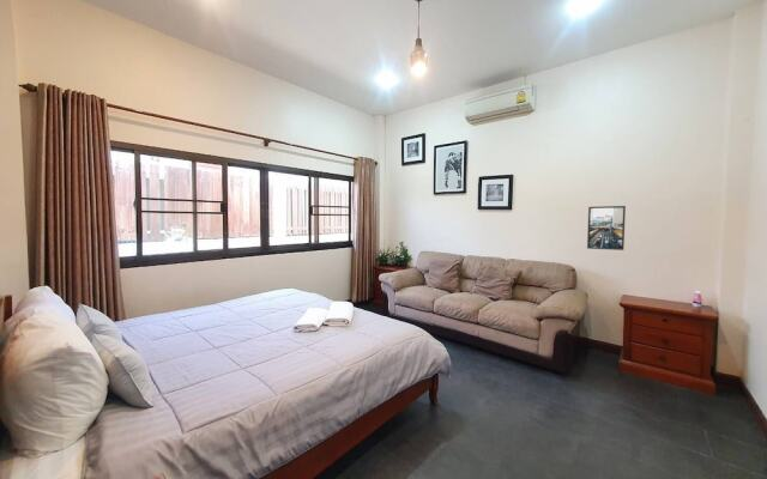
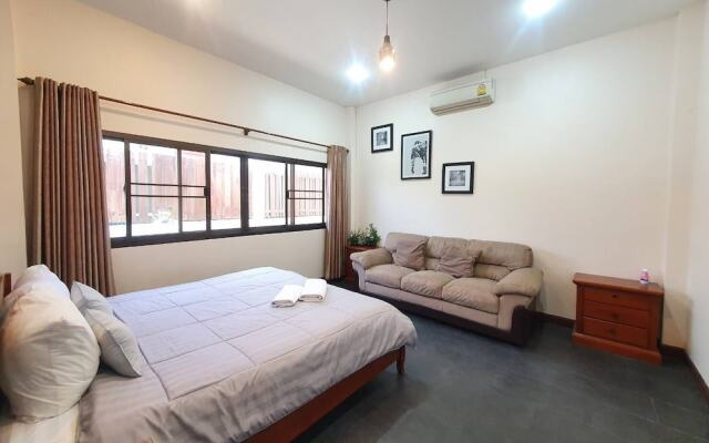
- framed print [586,205,627,251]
